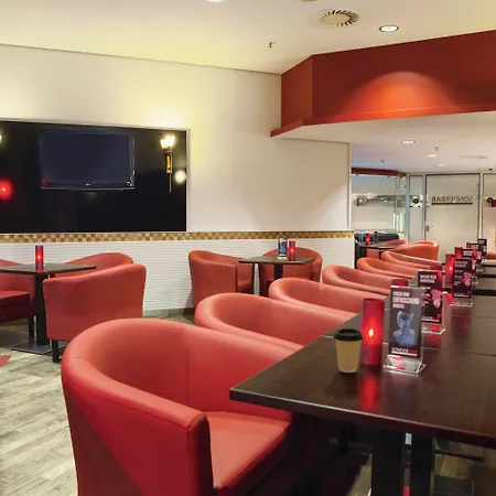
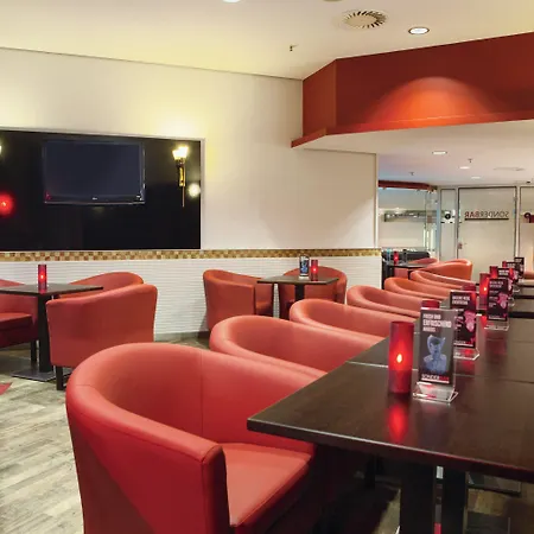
- coffee cup [332,327,364,374]
